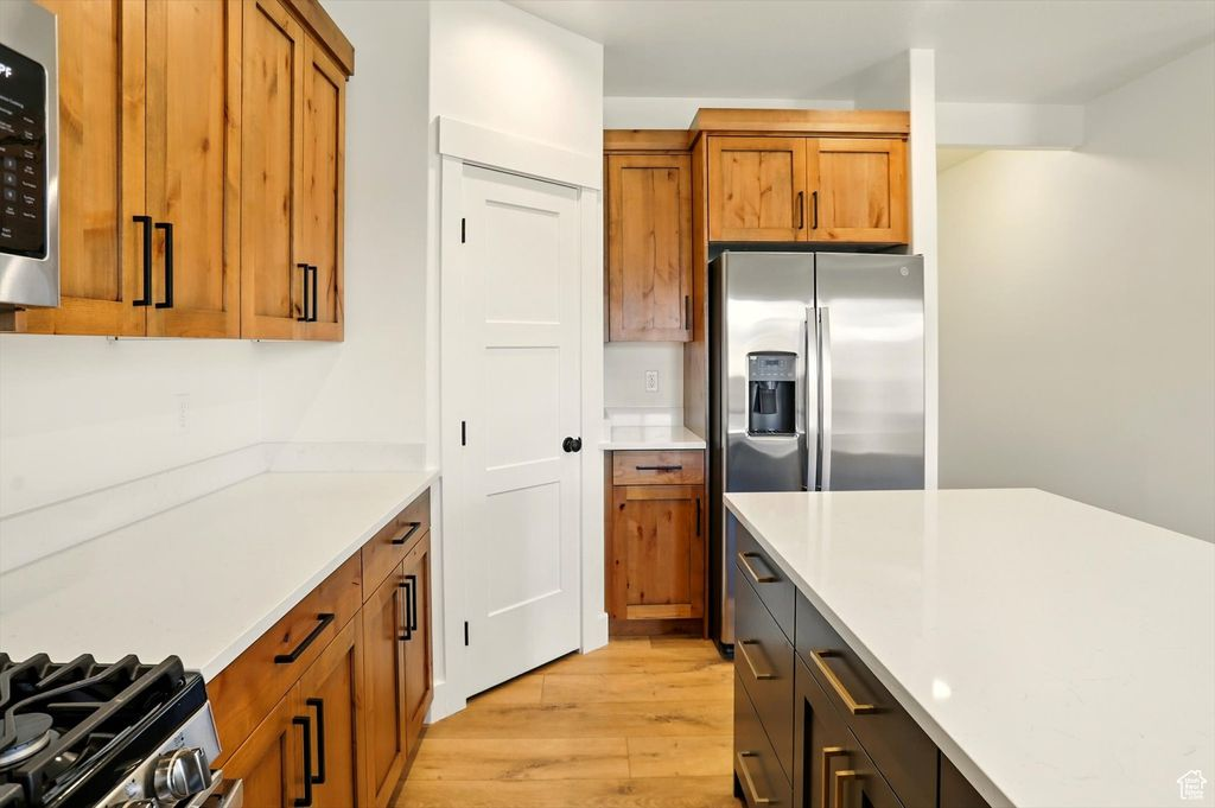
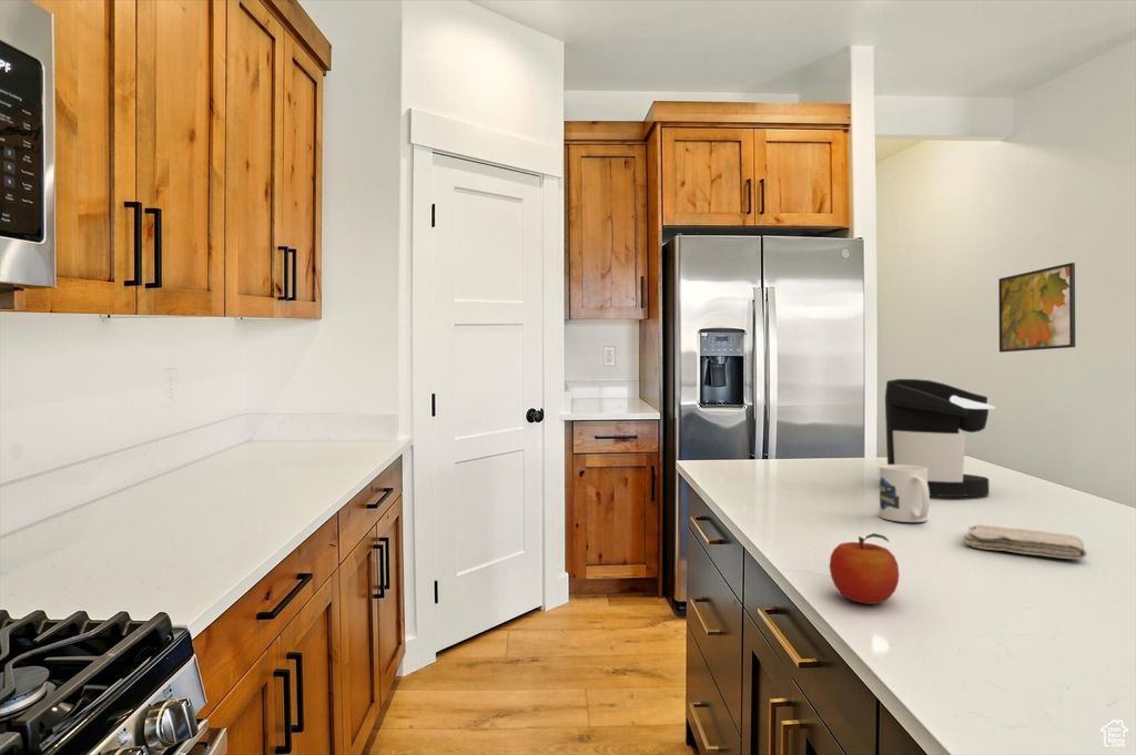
+ washcloth [964,523,1088,561]
+ mug [879,463,931,523]
+ fruit [829,532,901,605]
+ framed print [997,262,1076,354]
+ coffee maker [884,378,996,498]
